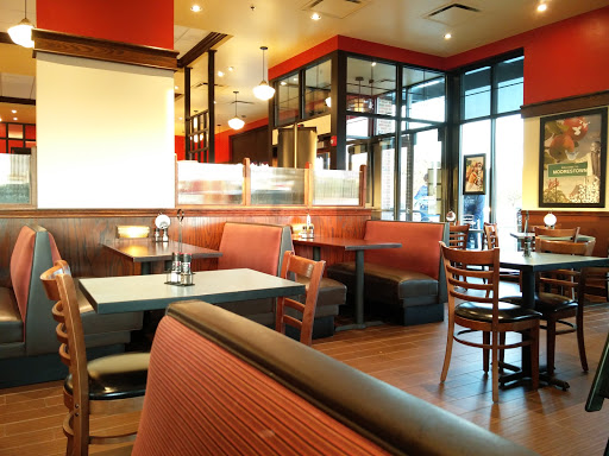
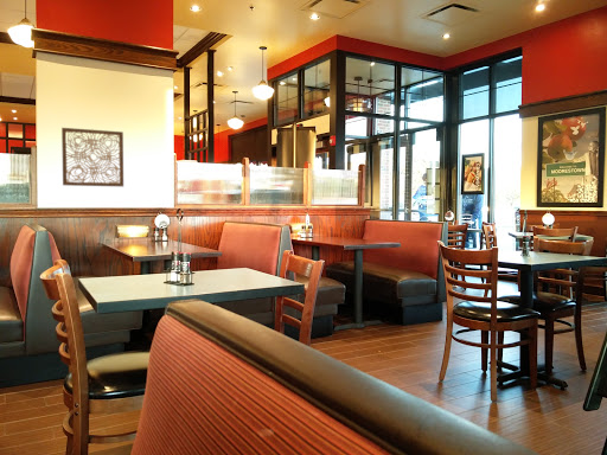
+ wall art [60,127,124,187]
